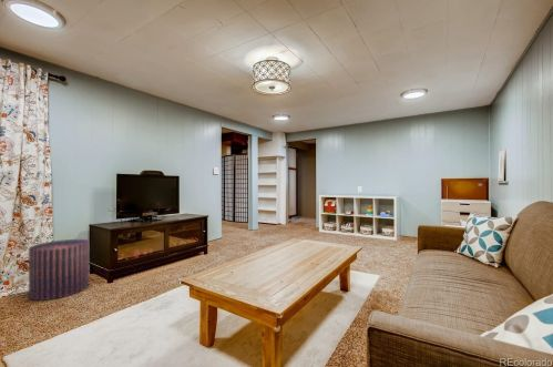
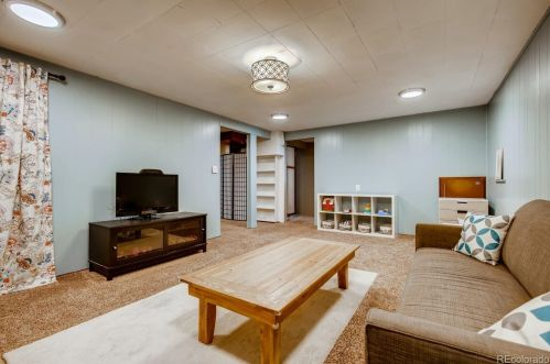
- pouf [28,238,90,302]
